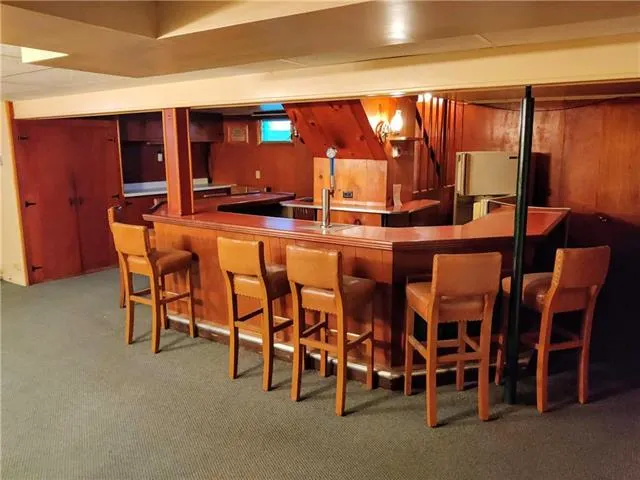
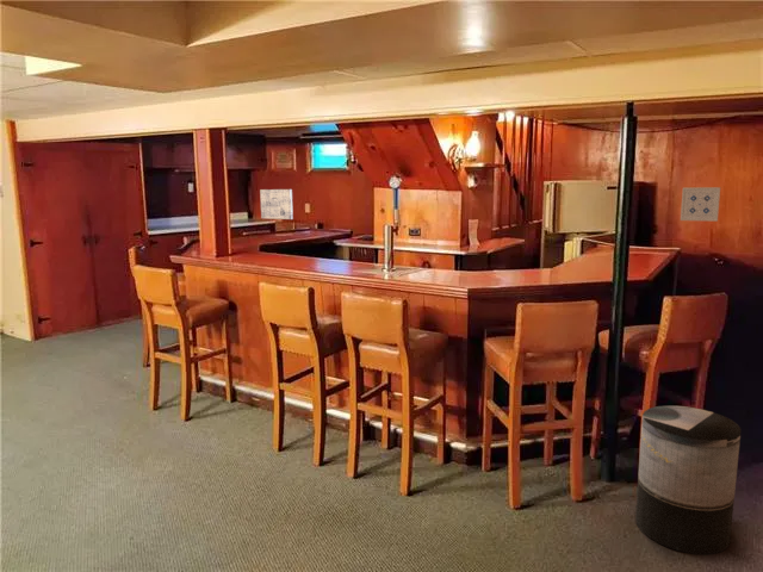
+ trash can [634,405,743,555]
+ wall art [259,188,294,220]
+ wall art [680,186,721,223]
